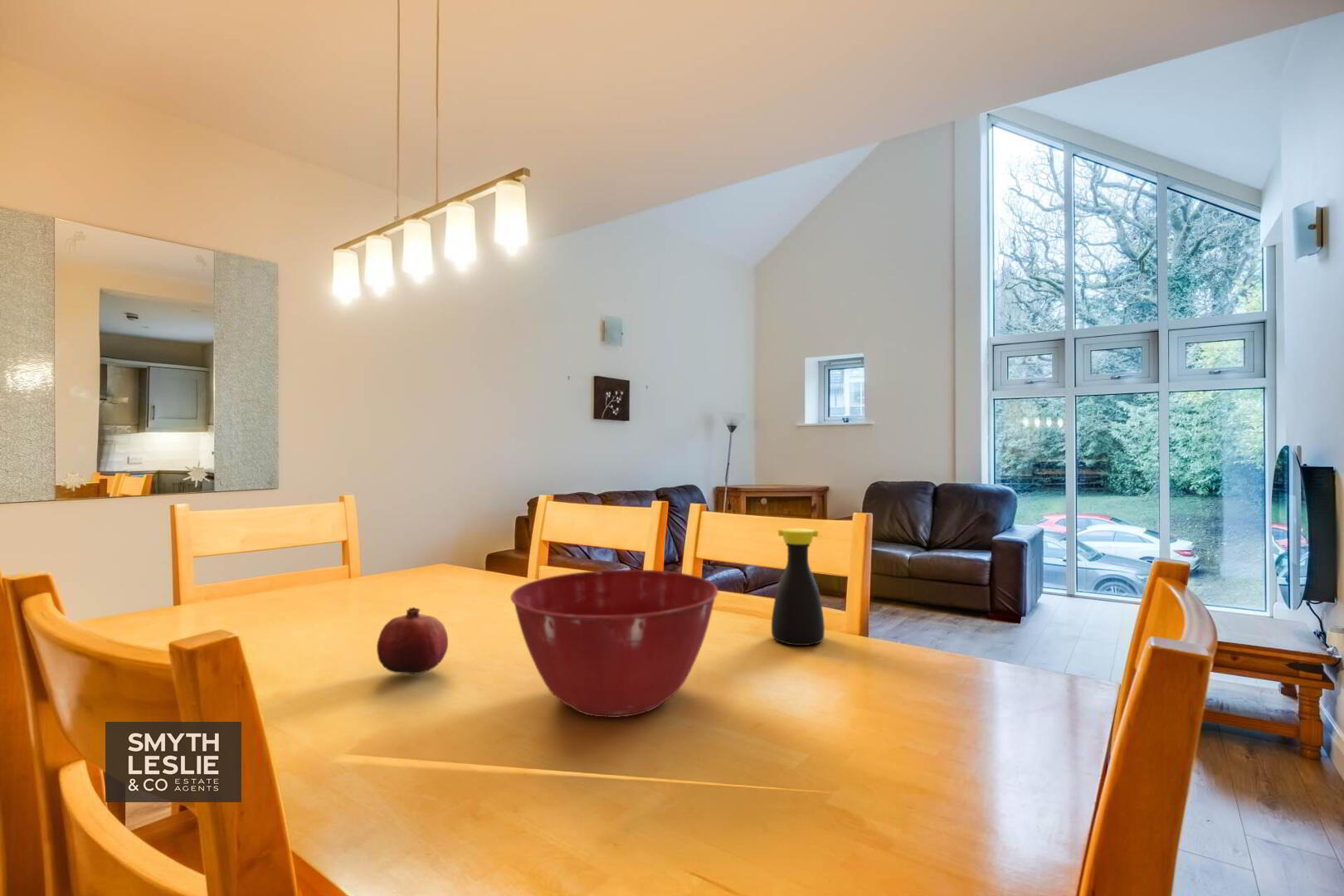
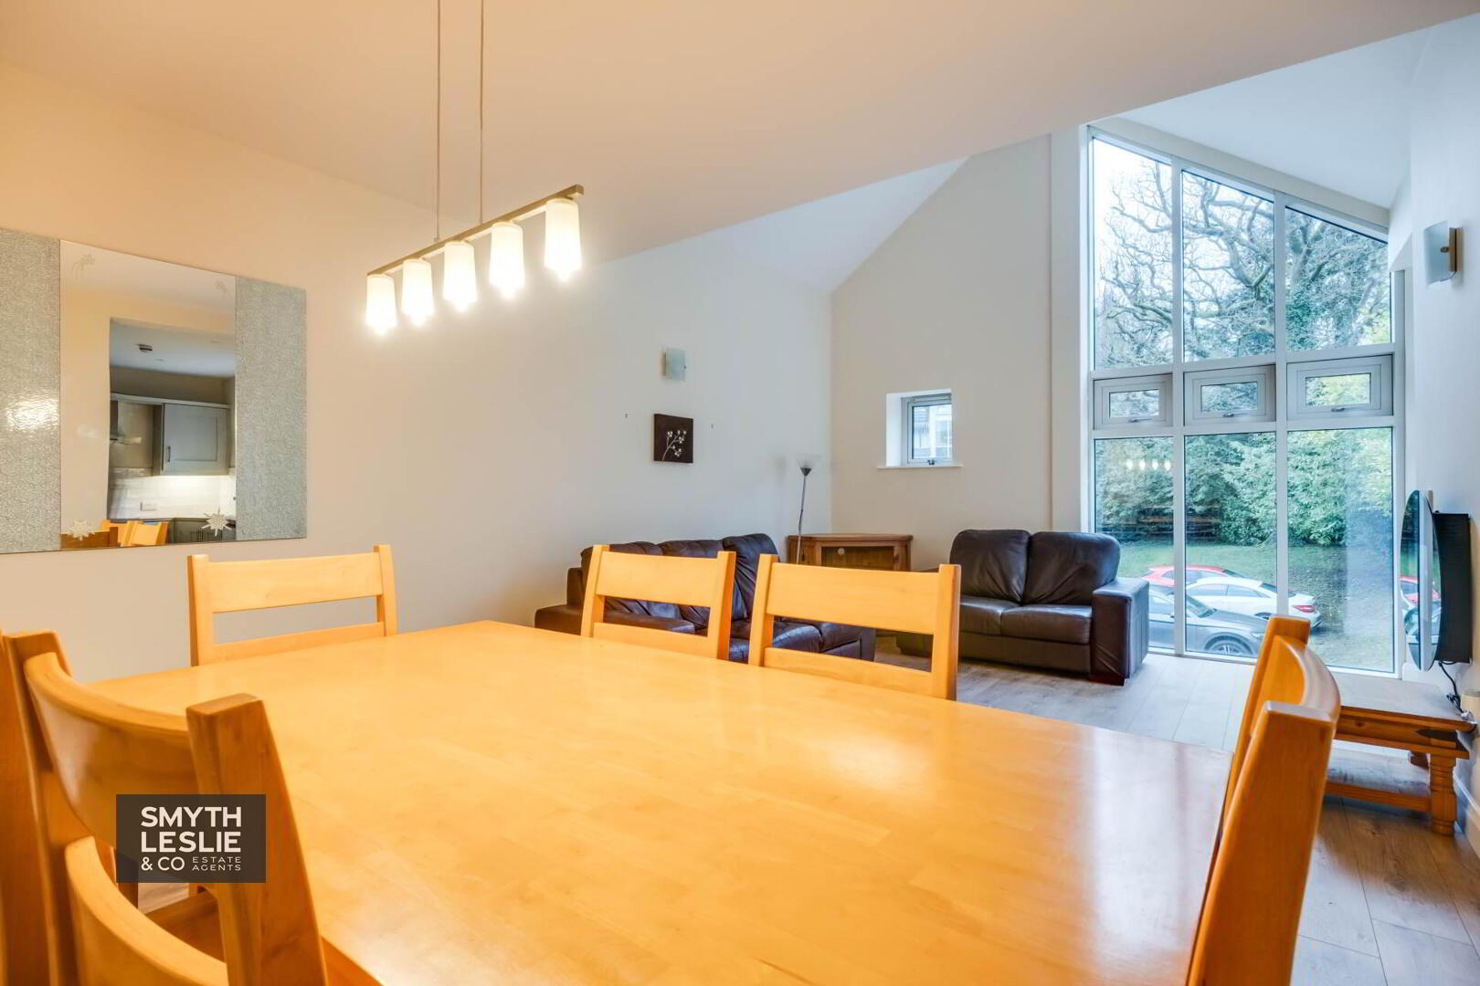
- fruit [376,606,449,675]
- bottle [771,528,825,646]
- mixing bowl [510,569,718,718]
